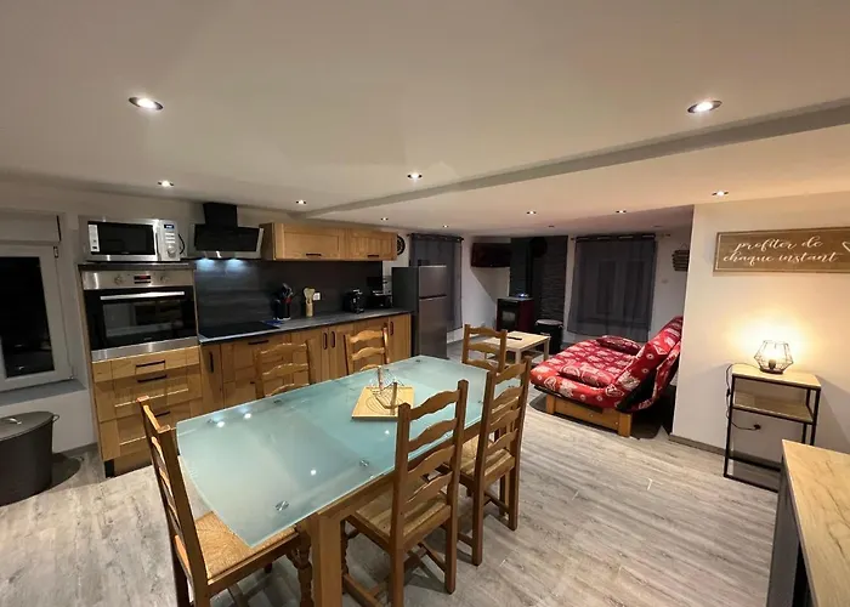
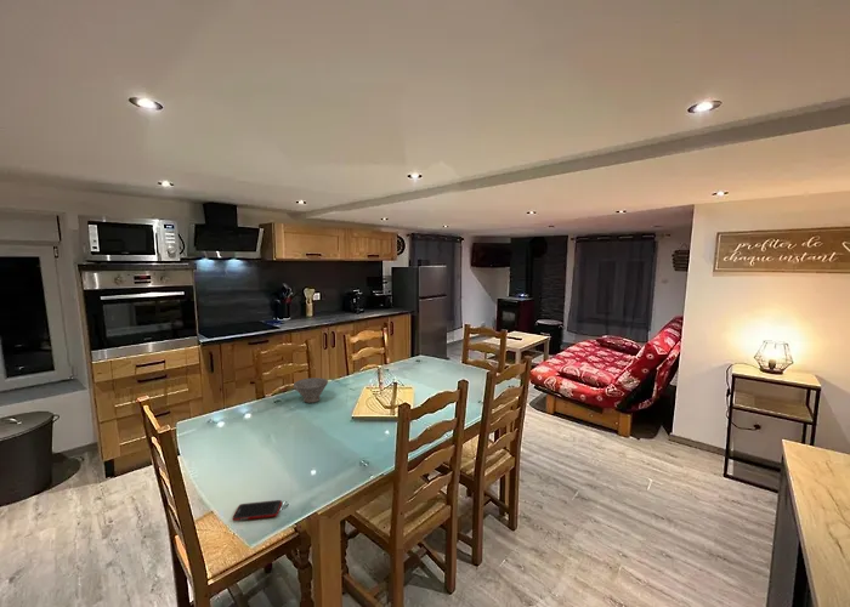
+ cell phone [232,499,283,522]
+ bowl [293,376,329,404]
